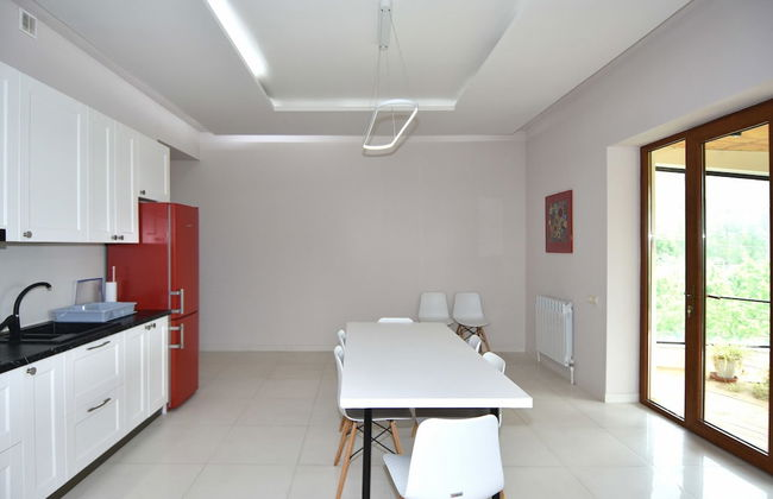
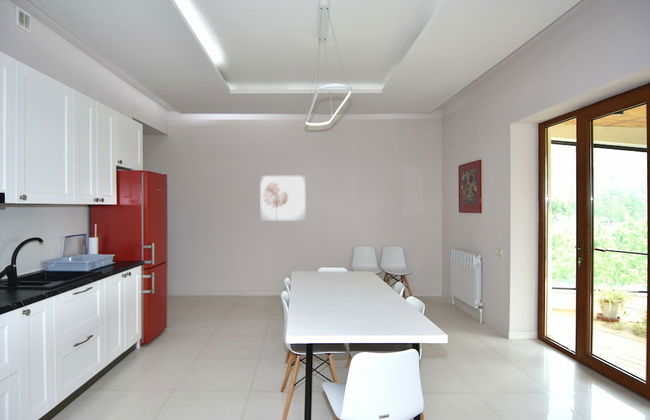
+ wall art [259,175,307,222]
